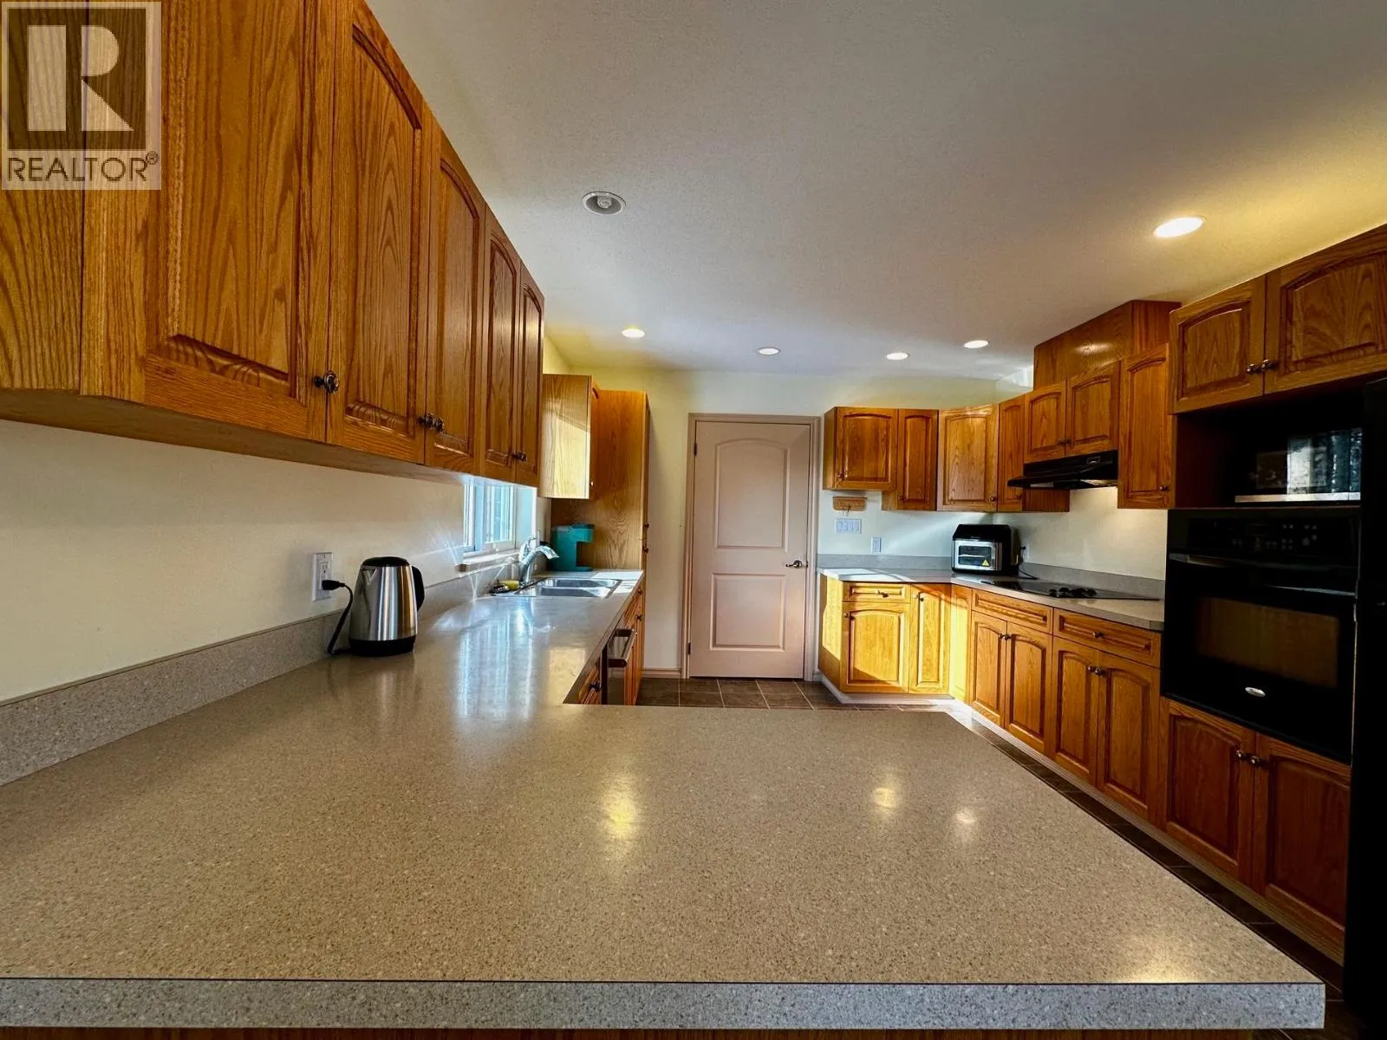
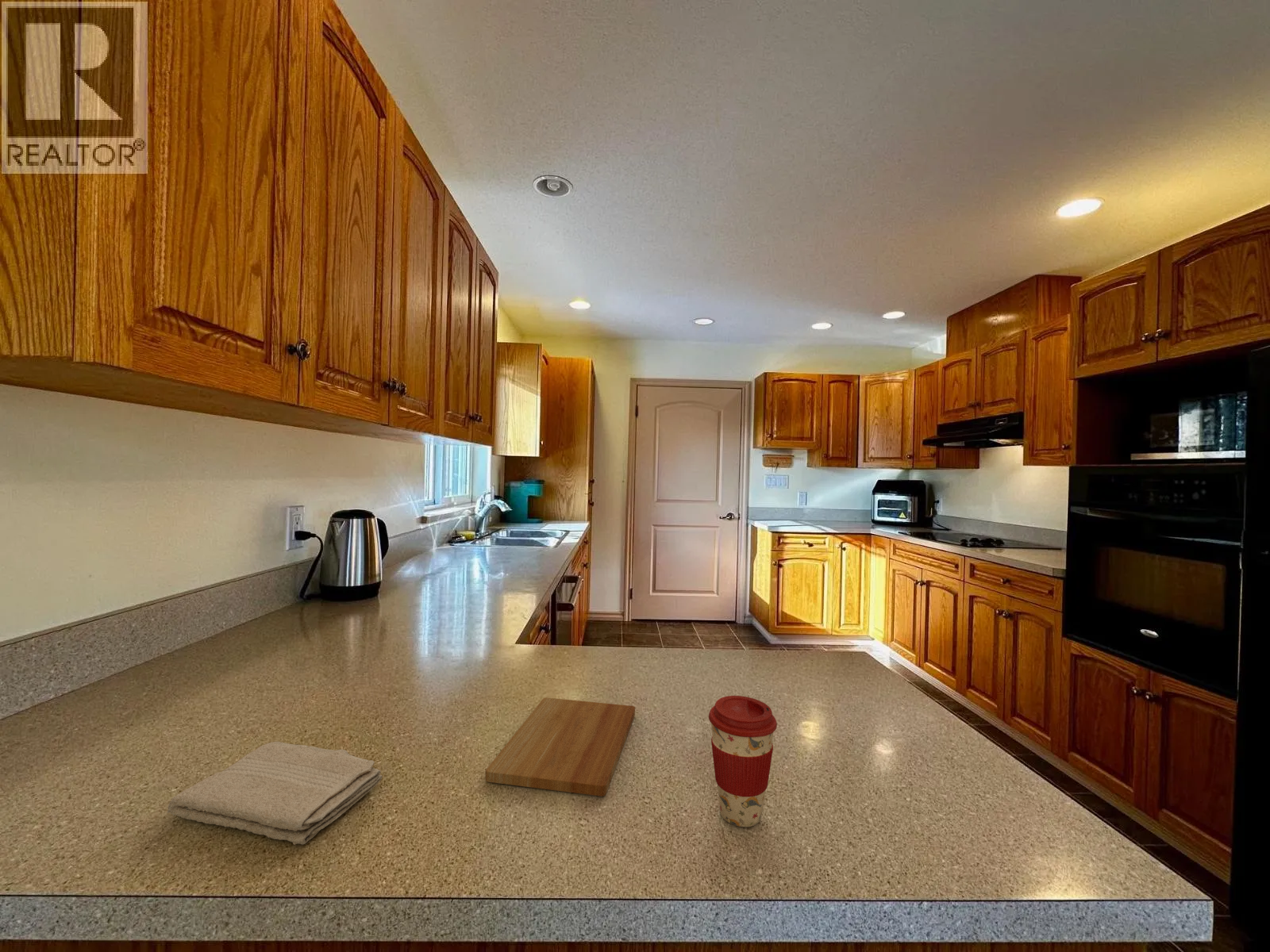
+ washcloth [167,741,383,846]
+ coffee cup [708,695,778,827]
+ cutting board [485,697,636,797]
